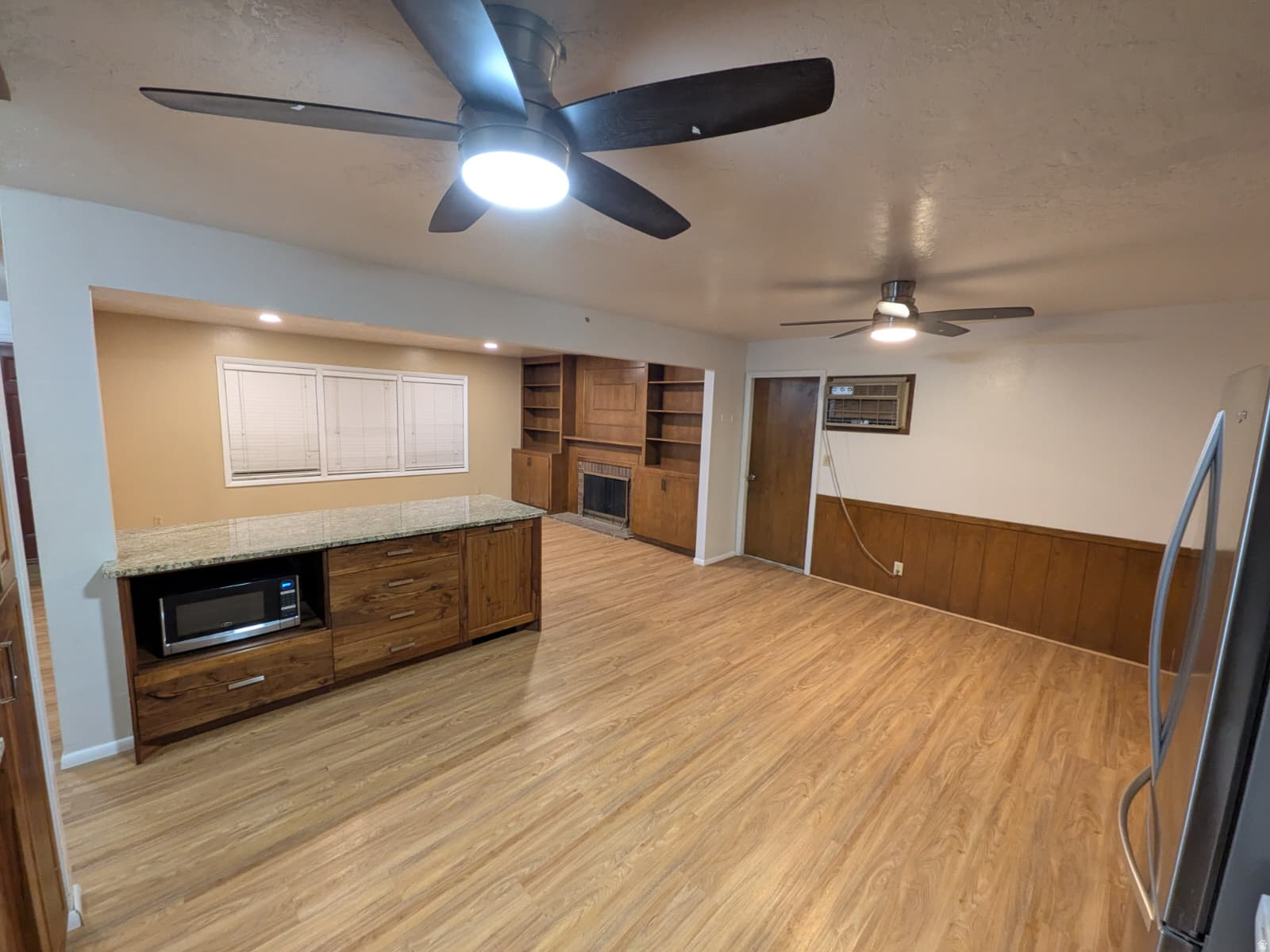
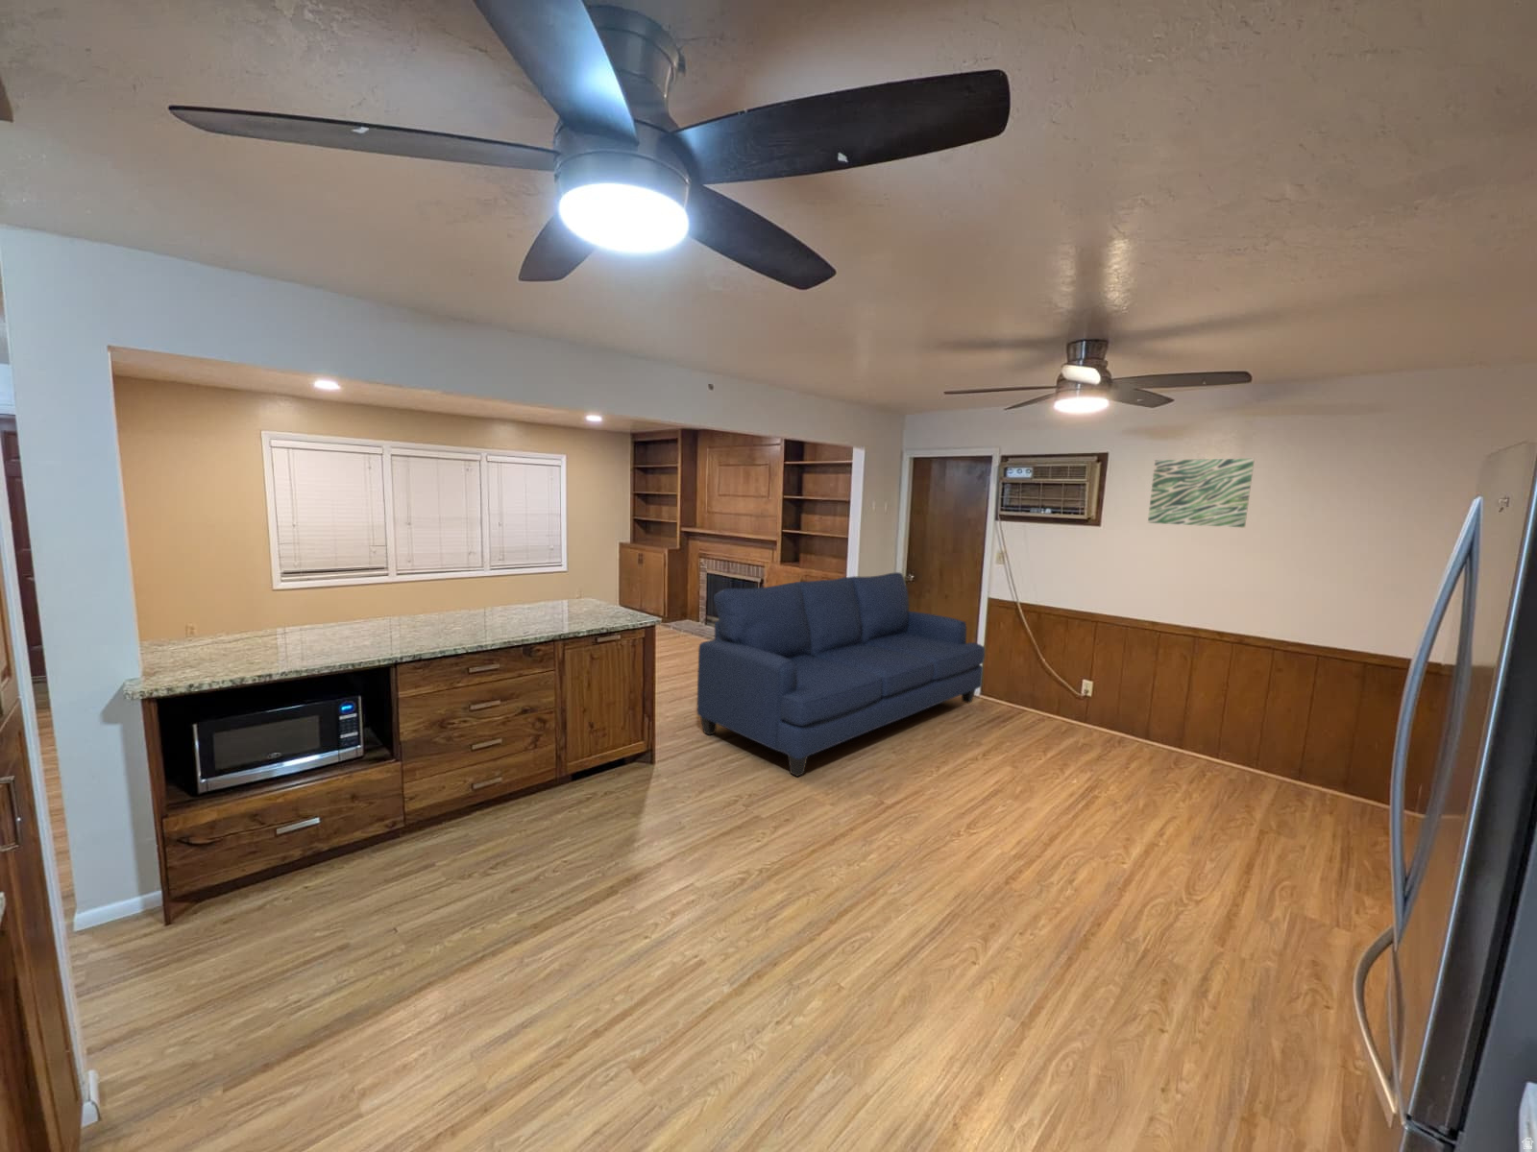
+ wall art [1147,457,1255,528]
+ sofa [696,571,985,778]
